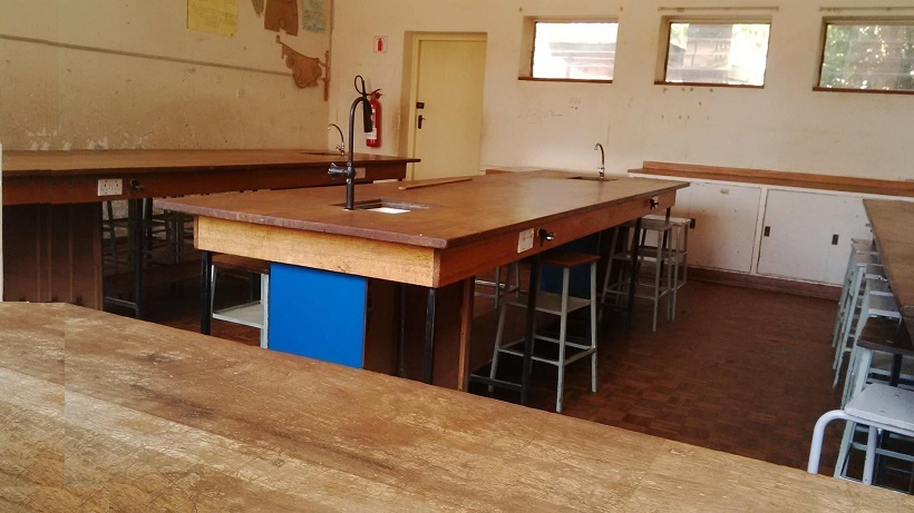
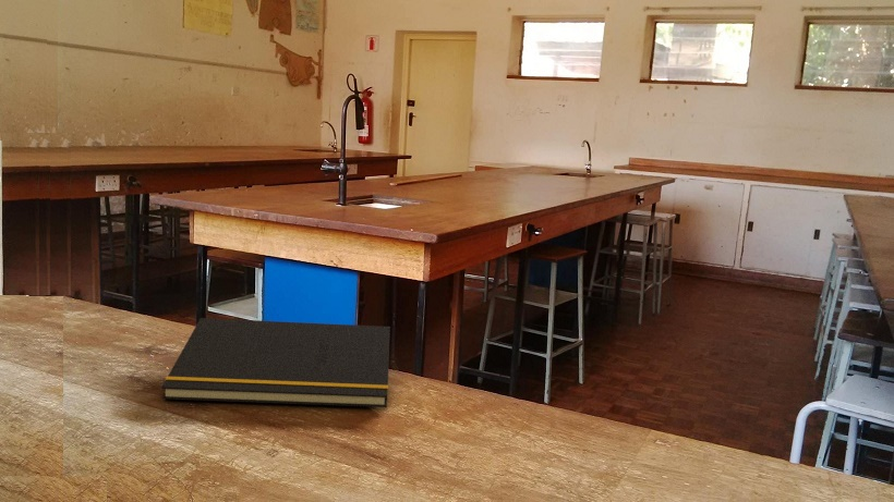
+ notepad [160,317,391,408]
